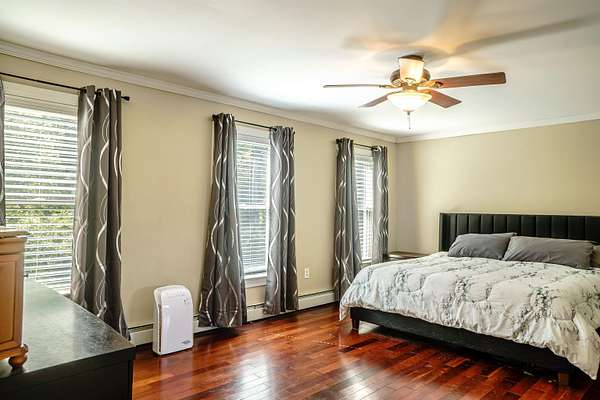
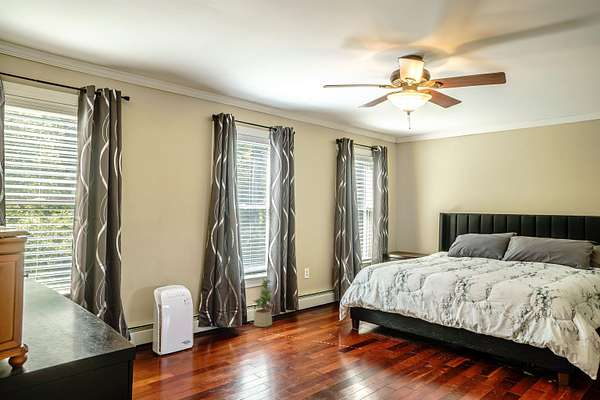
+ potted plant [252,278,277,328]
